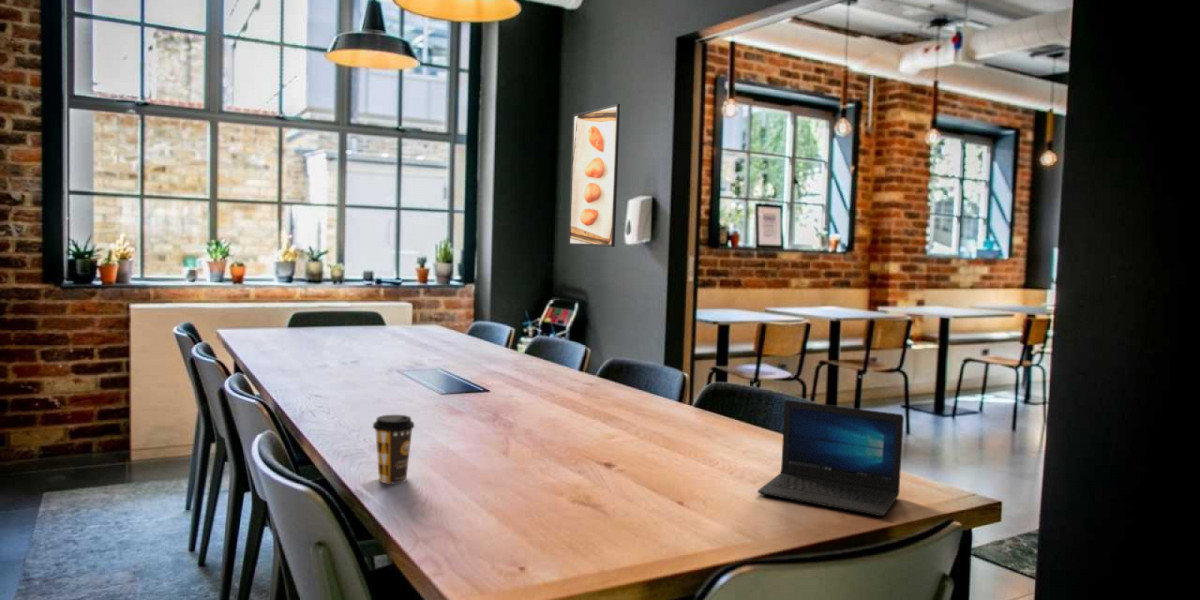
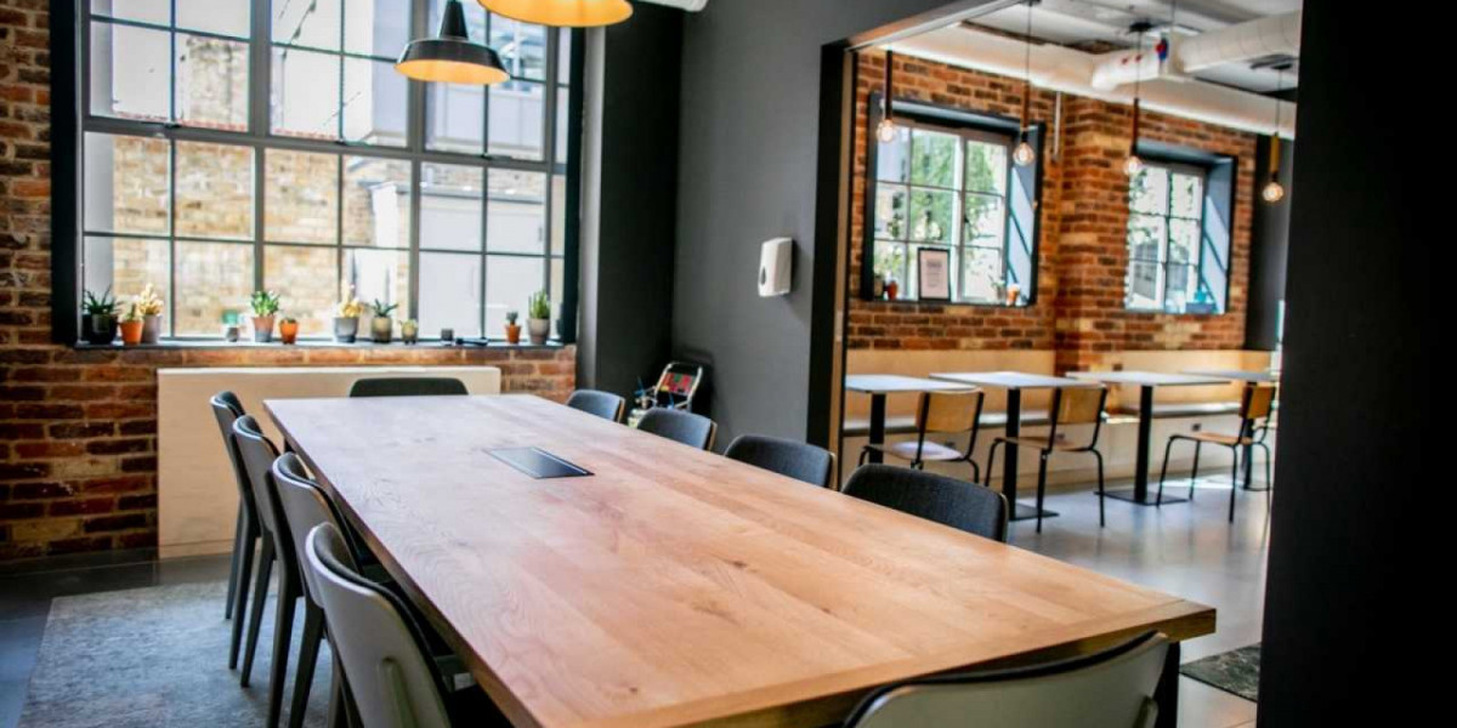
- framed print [567,103,621,248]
- coffee cup [372,414,416,485]
- laptop [757,399,905,517]
